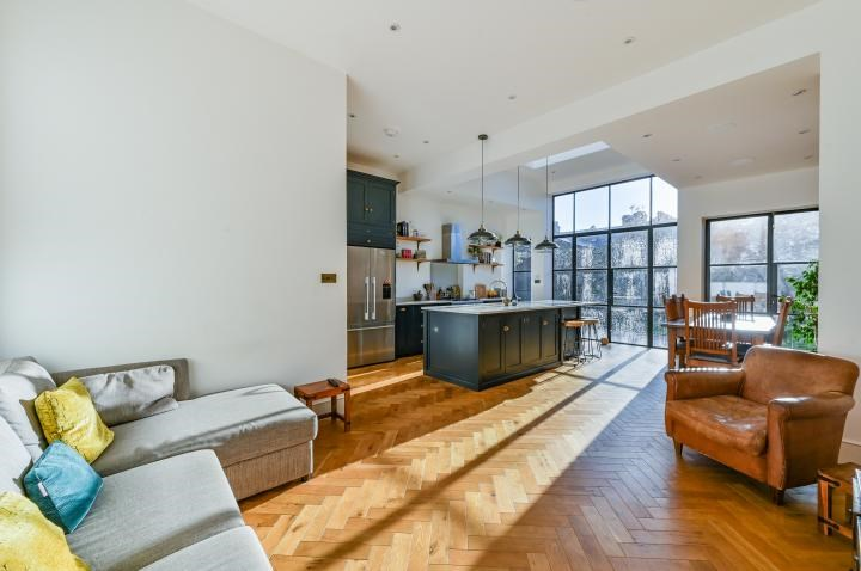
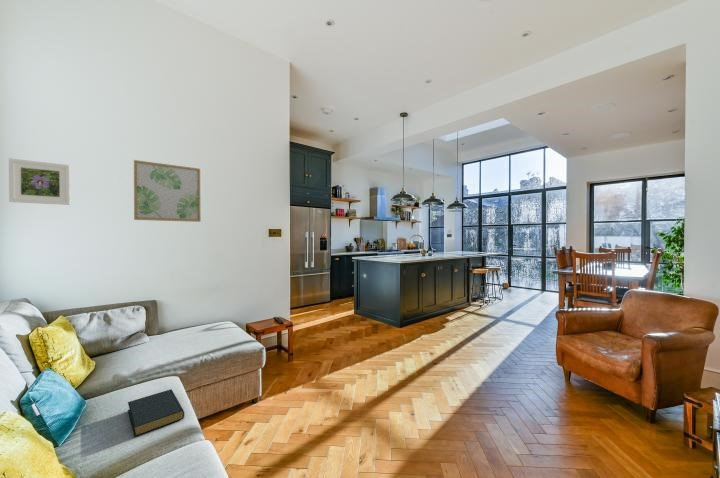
+ wall art [133,159,202,223]
+ hardback book [127,388,185,438]
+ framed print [8,157,71,206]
